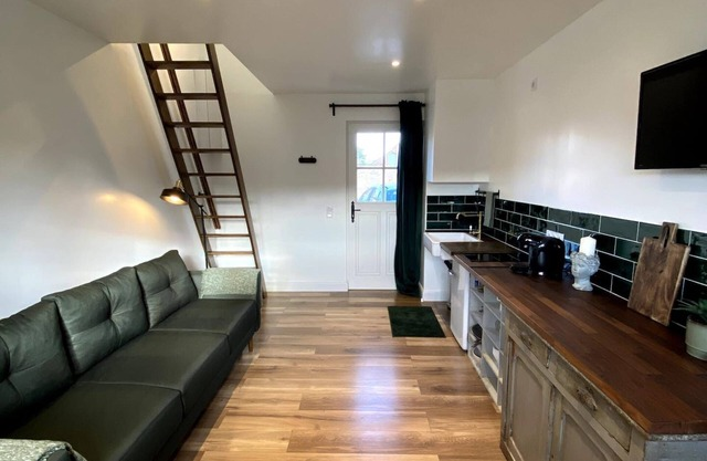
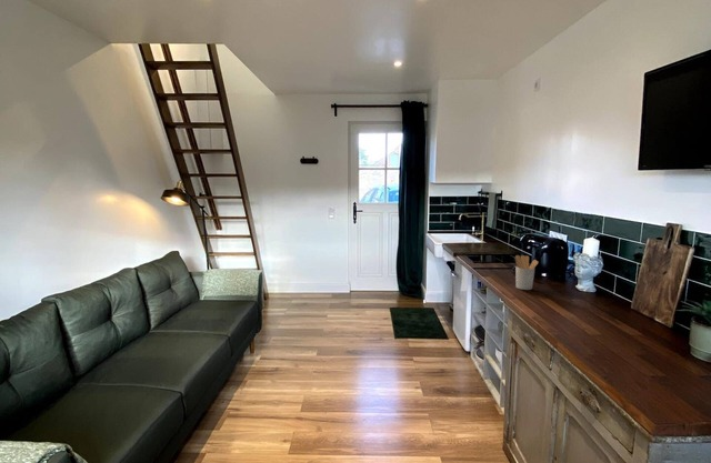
+ utensil holder [514,254,539,291]
